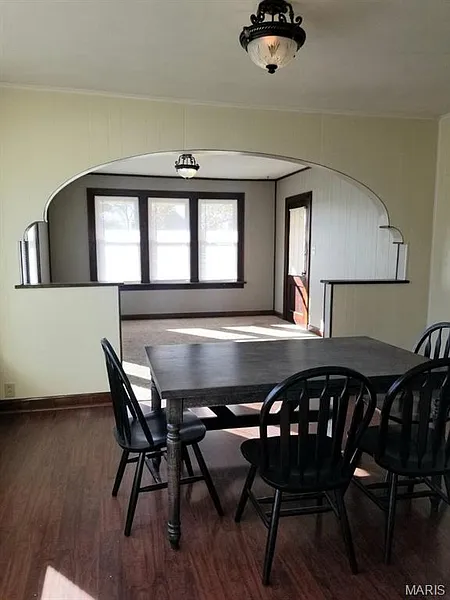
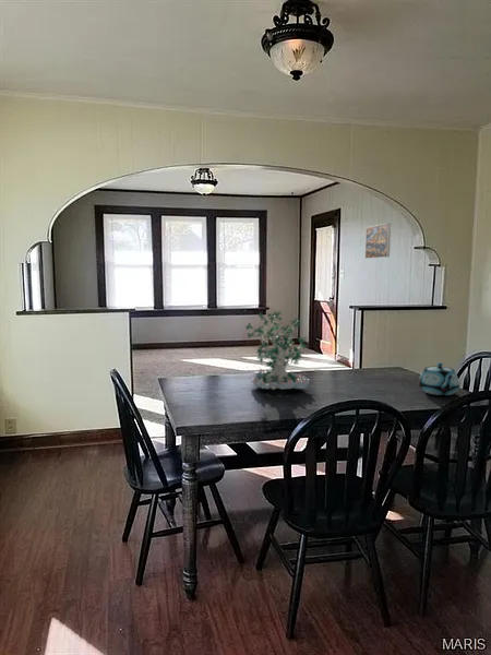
+ plant [246,310,311,391]
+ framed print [364,223,392,260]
+ teapot [418,361,460,396]
